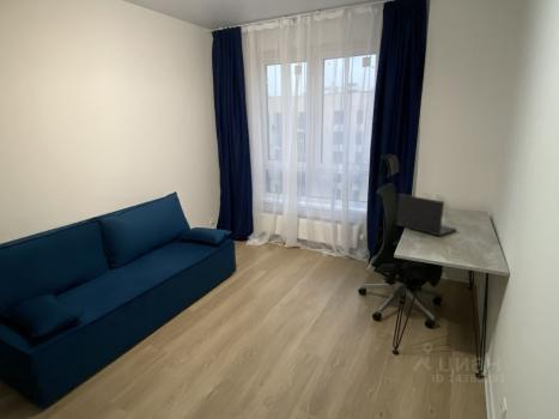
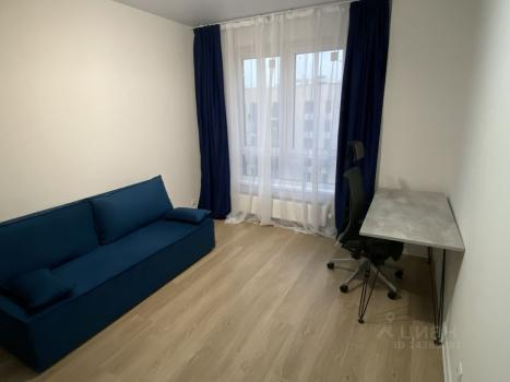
- laptop [396,193,457,237]
